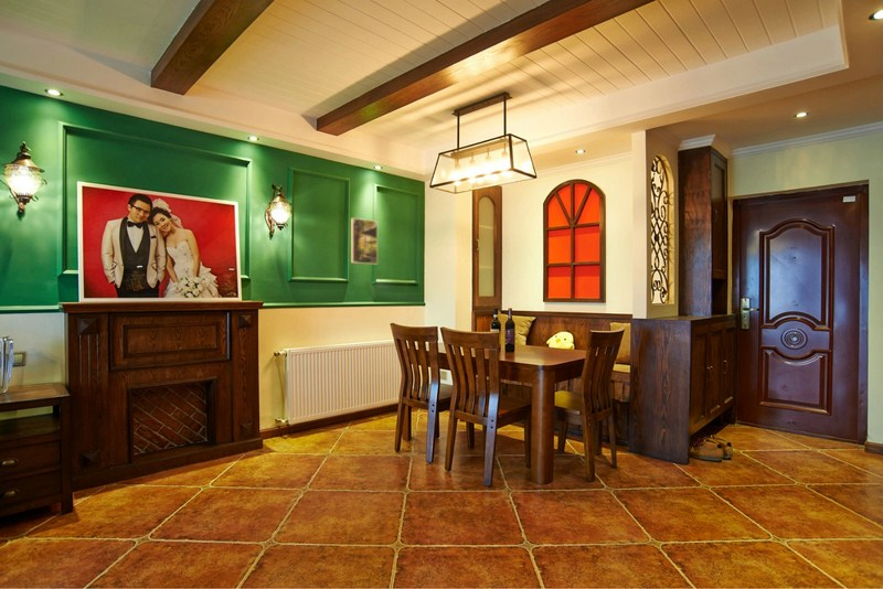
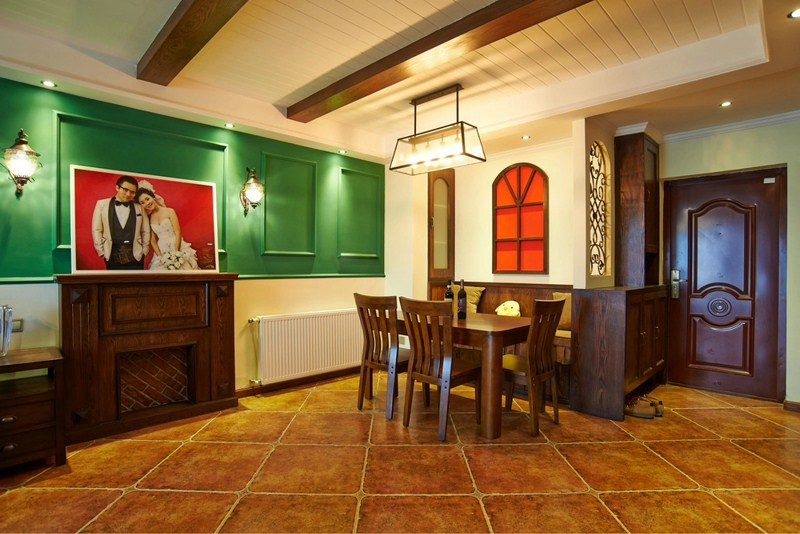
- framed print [350,217,379,265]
